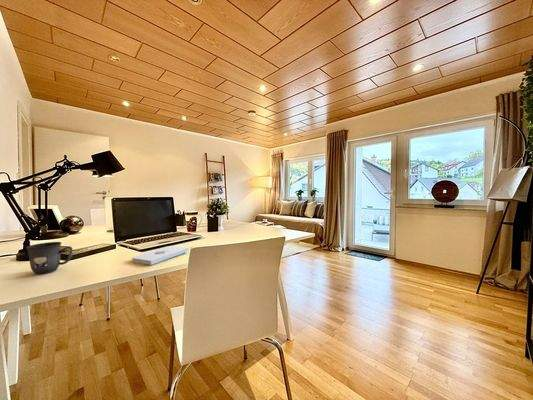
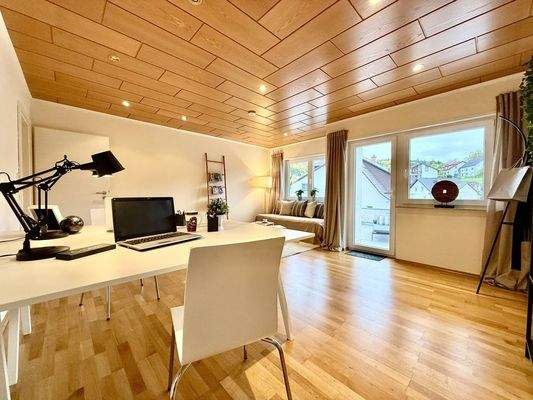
- mug [25,241,74,275]
- notepad [131,245,189,266]
